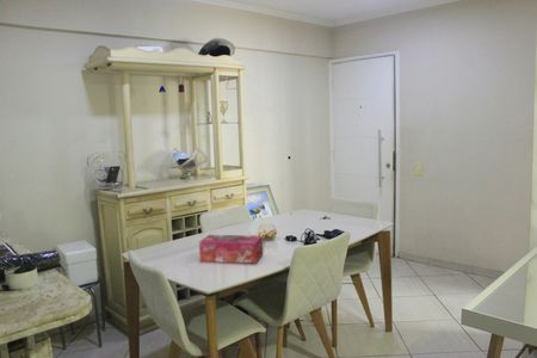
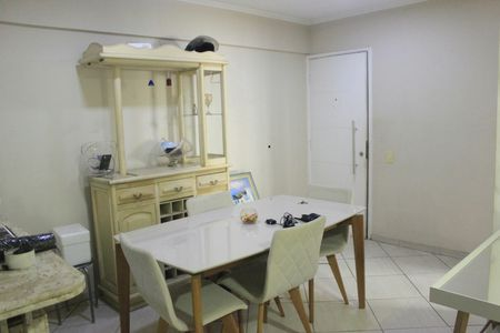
- tissue box [198,234,264,264]
